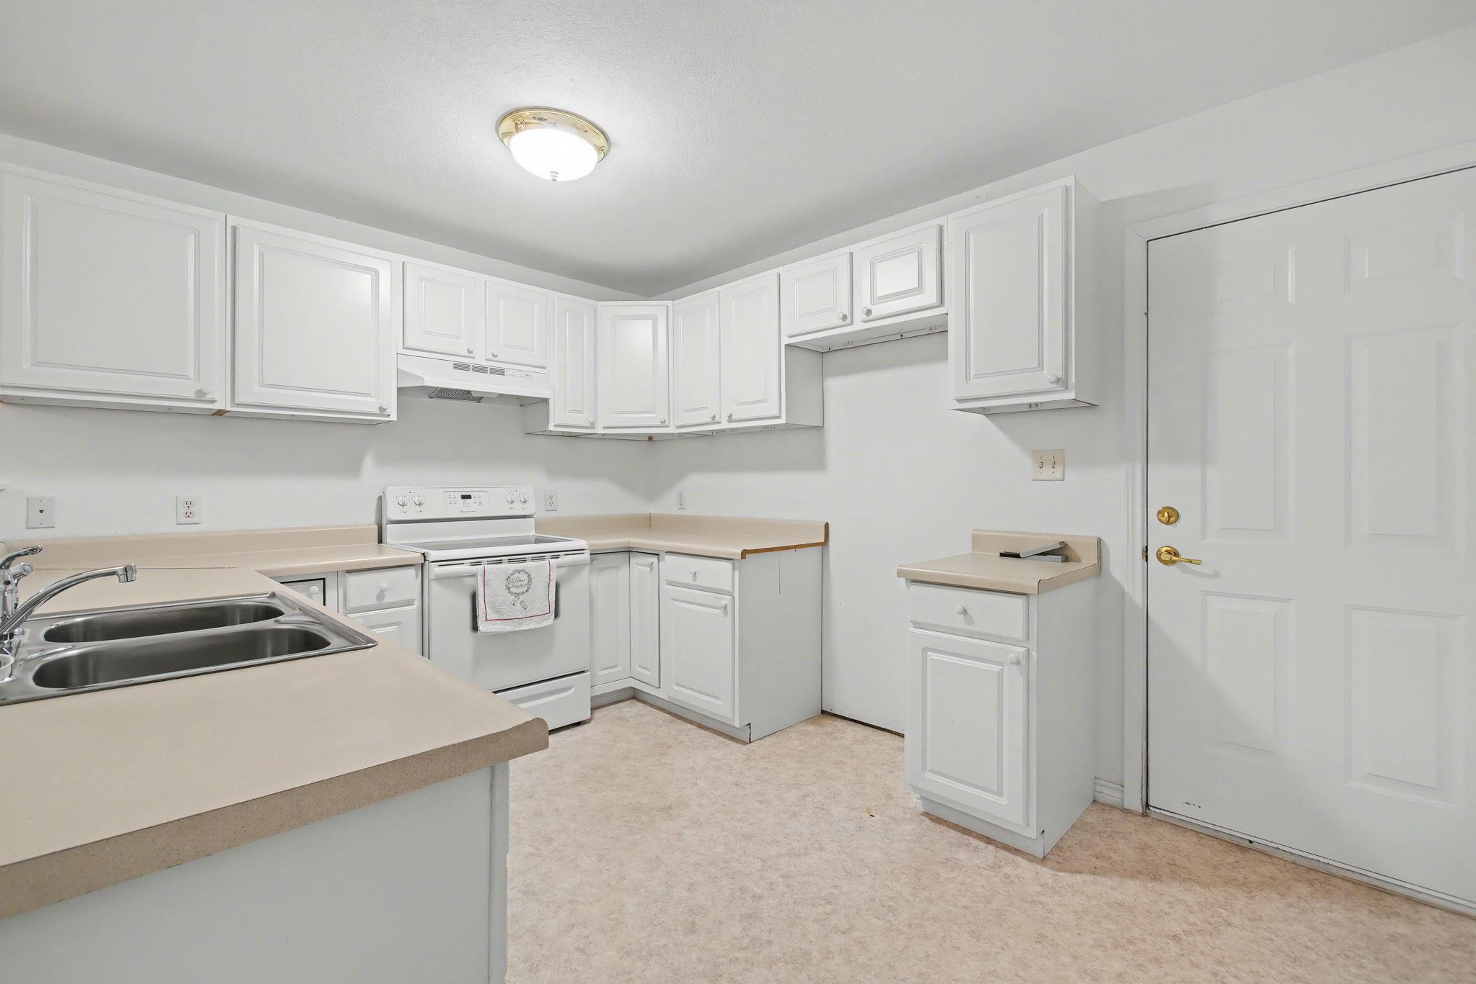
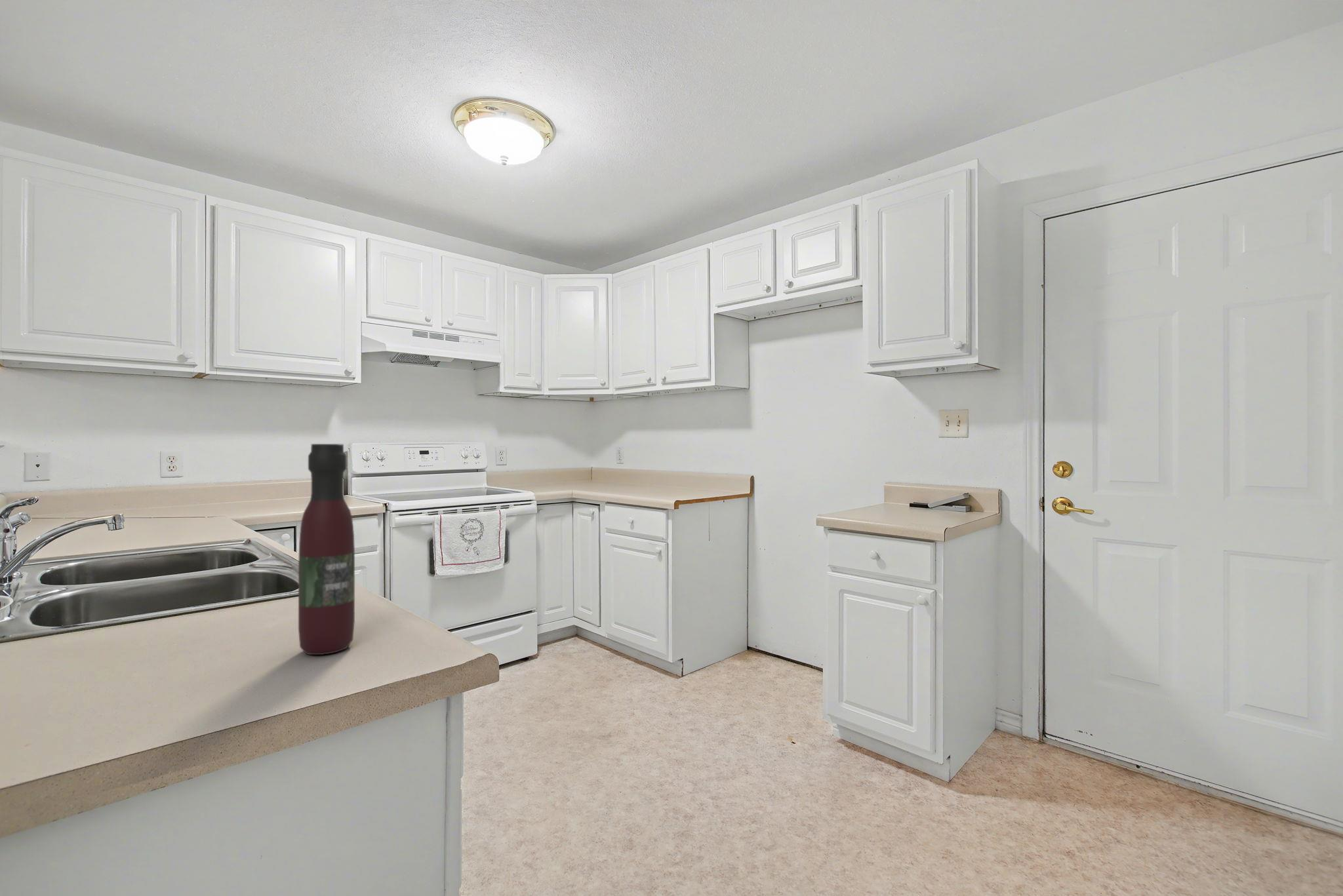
+ wine bottle [298,443,355,655]
